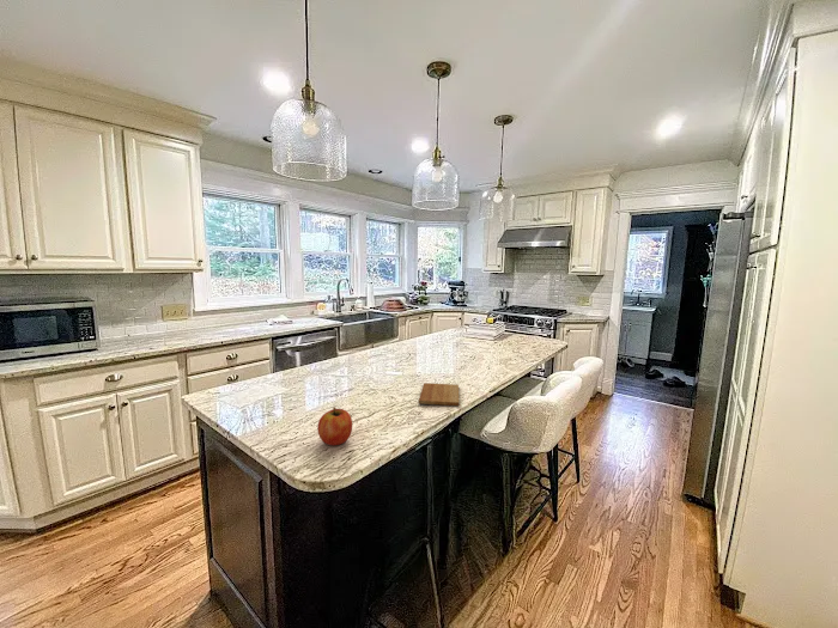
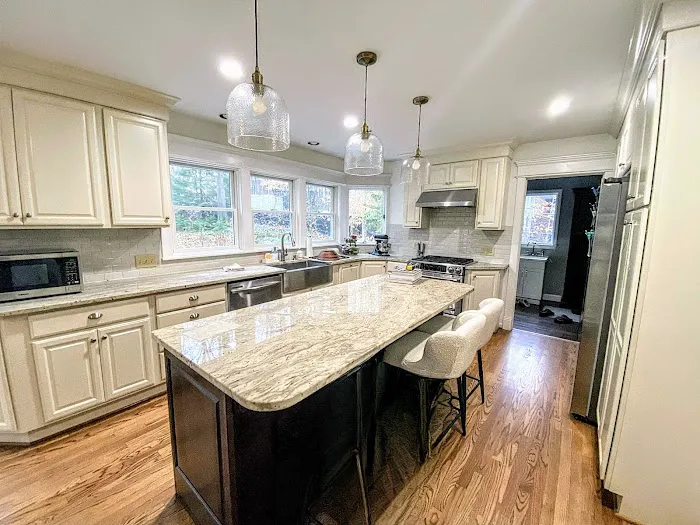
- fruit [316,406,353,446]
- cutting board [418,382,460,407]
